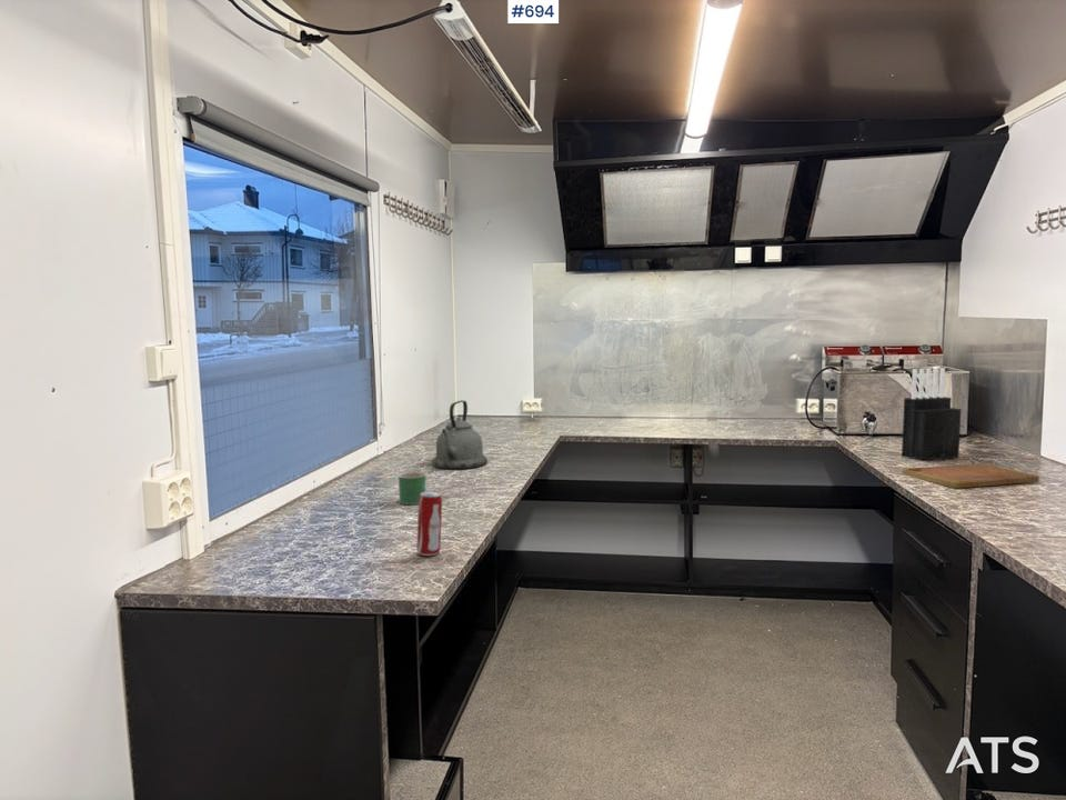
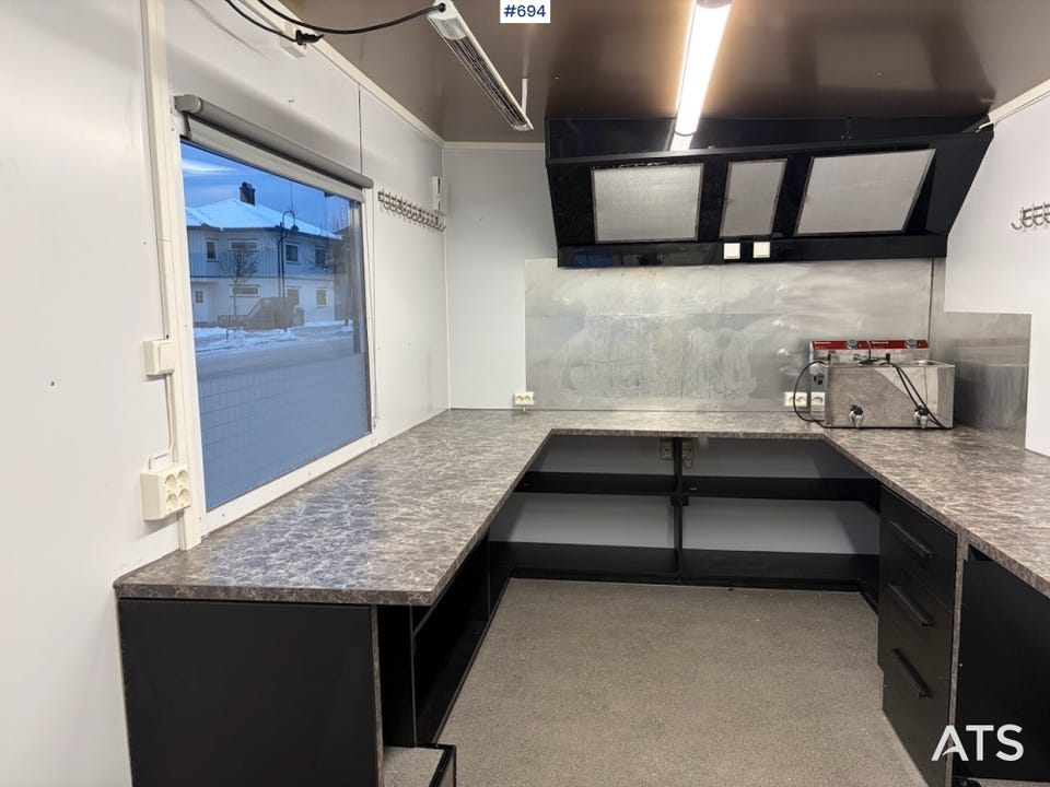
- cutting board [902,462,1040,489]
- knife block [901,367,963,461]
- mug [398,471,428,506]
- kettle [431,400,489,470]
- beverage can [415,490,443,557]
